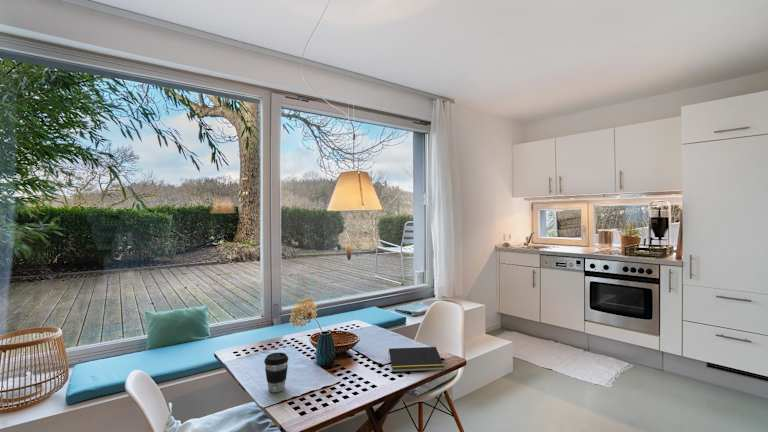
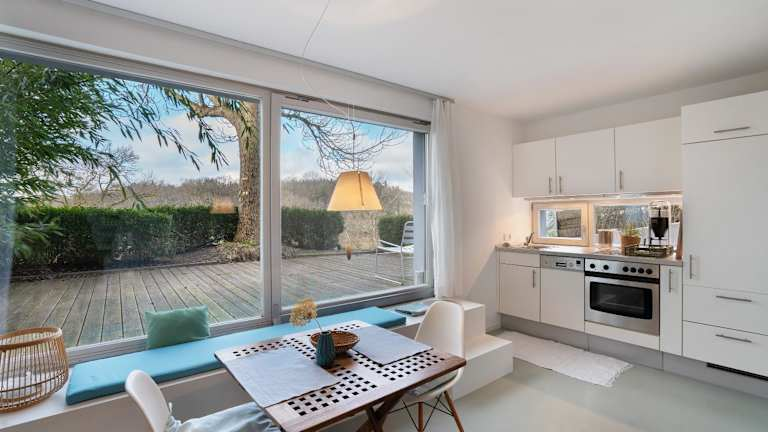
- coffee cup [263,352,289,393]
- notepad [387,346,445,373]
